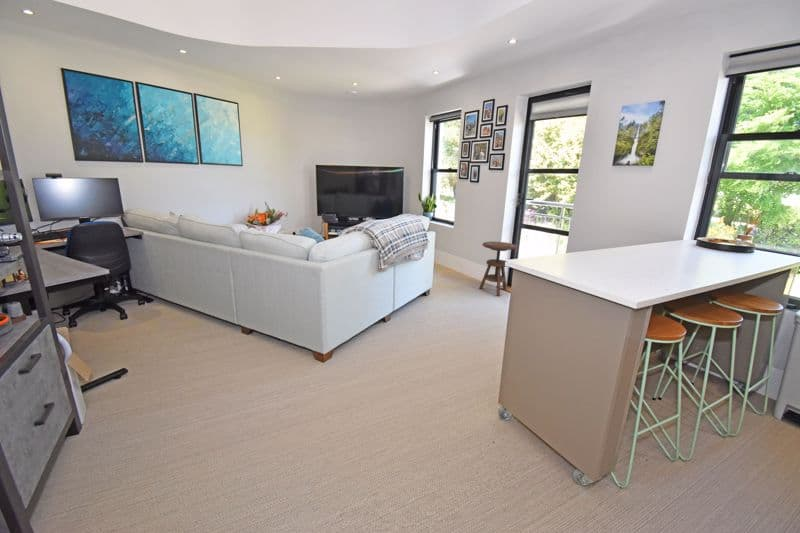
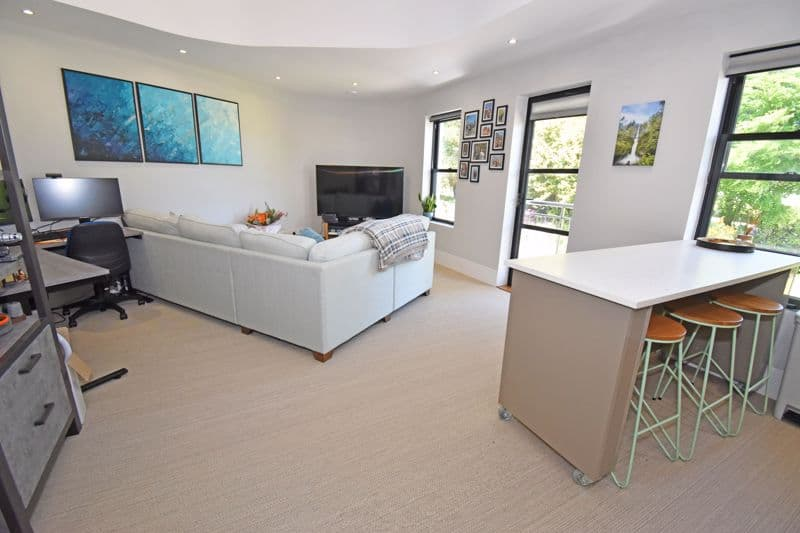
- side table [478,241,517,297]
